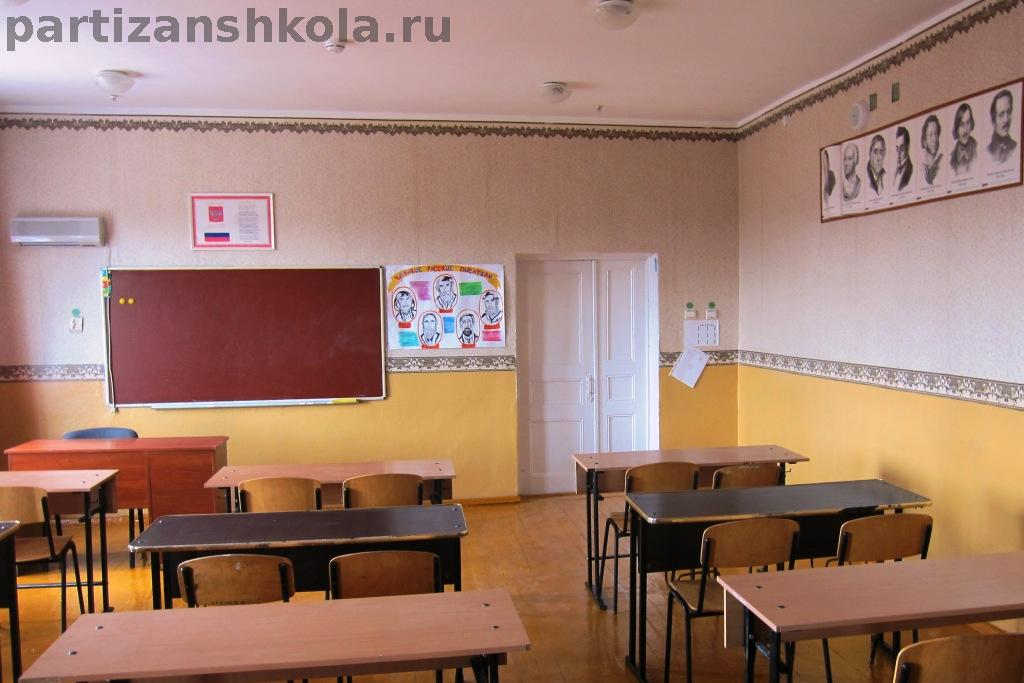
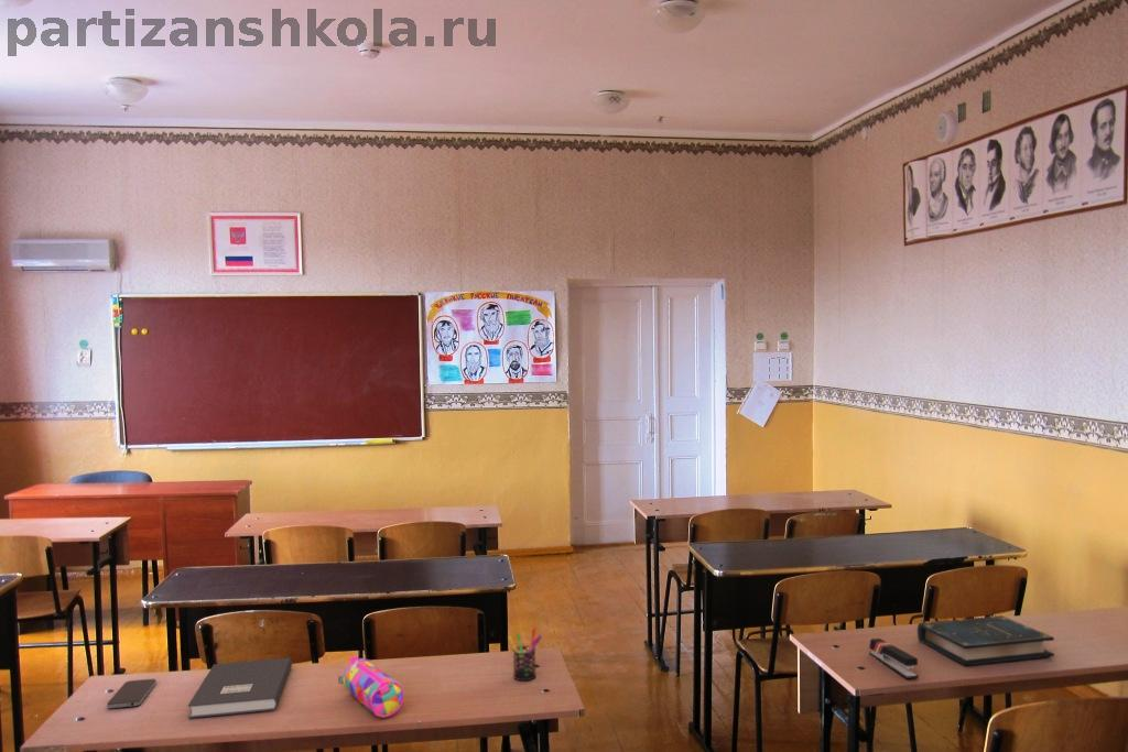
+ pen holder [507,626,543,682]
+ pencil case [337,654,405,718]
+ stapler [868,637,920,680]
+ book [187,657,293,719]
+ book [916,614,1055,666]
+ smartphone [106,678,158,709]
